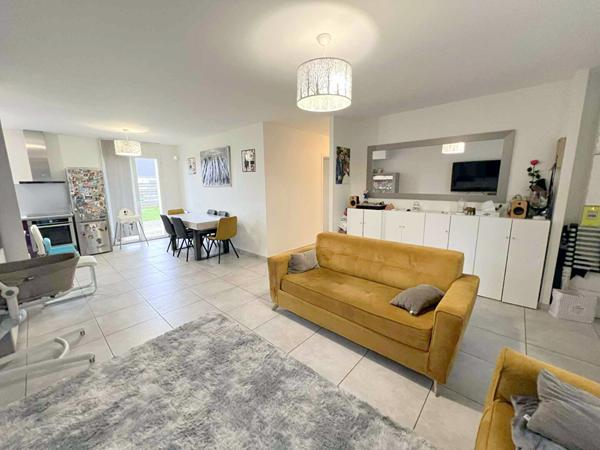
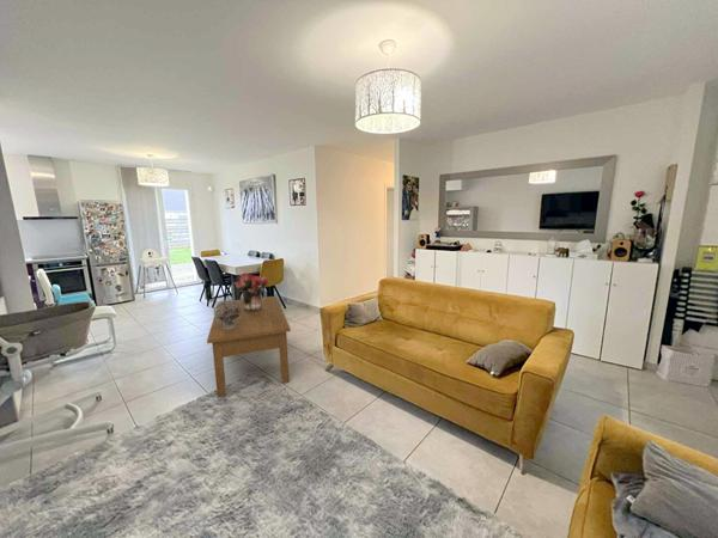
+ coffee table [206,295,292,398]
+ bouquet [233,271,269,312]
+ decorative sphere [213,298,242,329]
